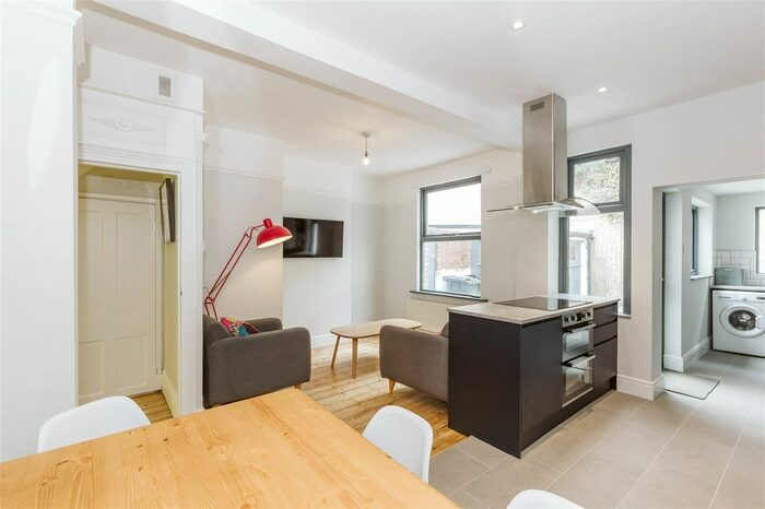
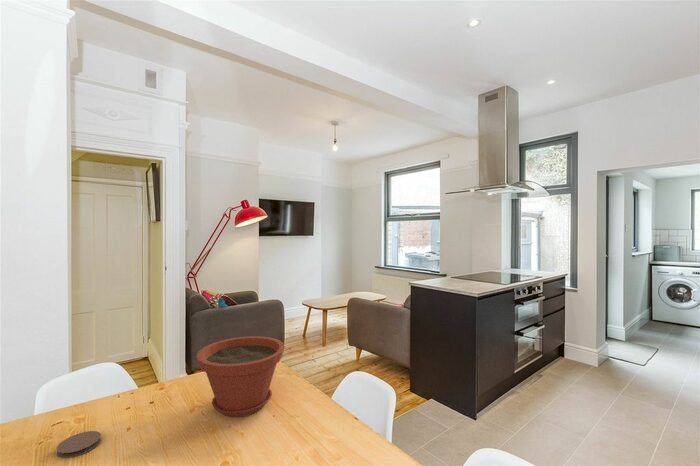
+ coaster [56,430,102,459]
+ plant pot [195,335,286,418]
